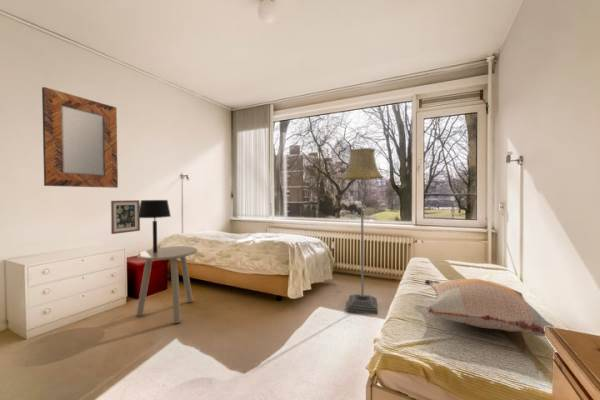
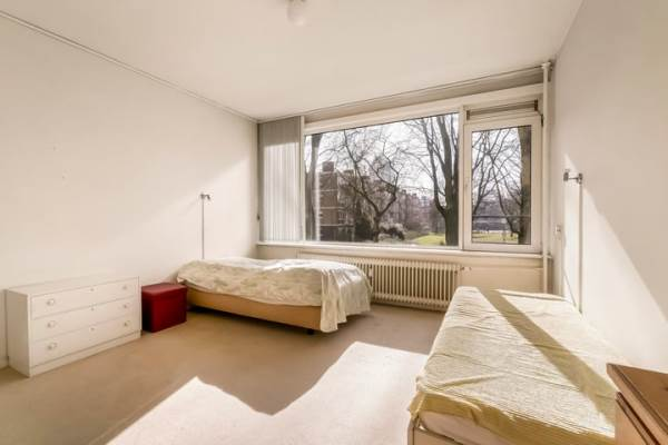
- wall art [110,199,141,235]
- home mirror [41,86,119,189]
- decorative pillow [424,278,555,337]
- floor lamp [341,147,384,316]
- side table [135,245,198,324]
- table lamp [138,199,172,253]
